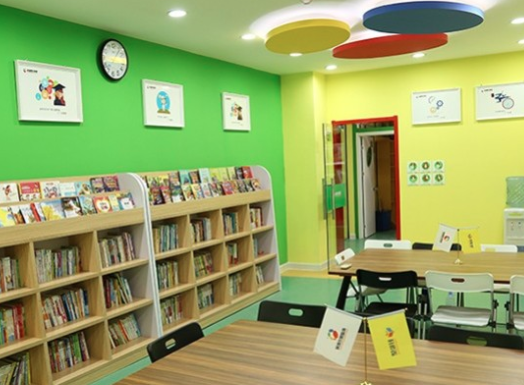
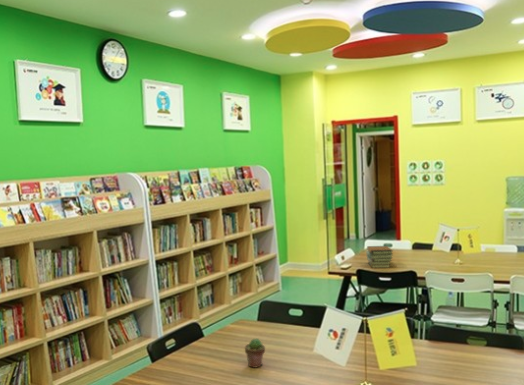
+ book stack [365,245,394,269]
+ potted succulent [244,337,266,369]
